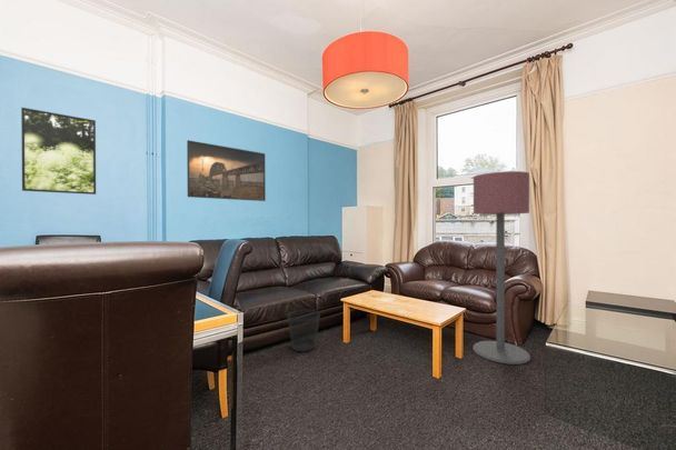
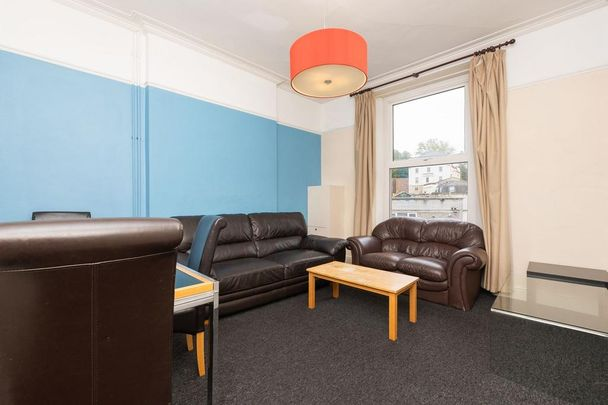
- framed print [20,107,97,196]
- floor lamp [471,170,531,366]
- wastebasket [286,308,321,353]
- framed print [186,139,267,202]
